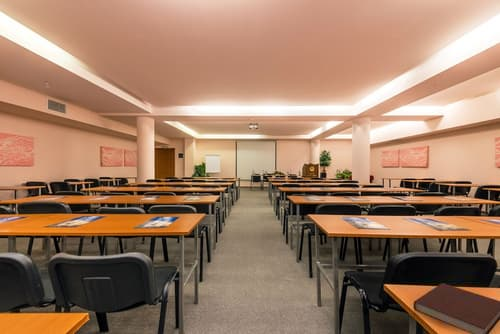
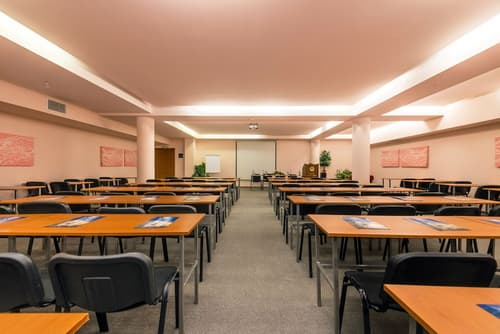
- notebook [413,282,500,334]
